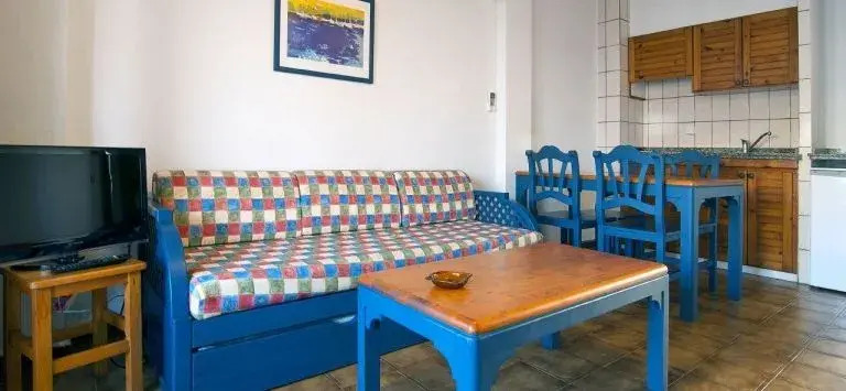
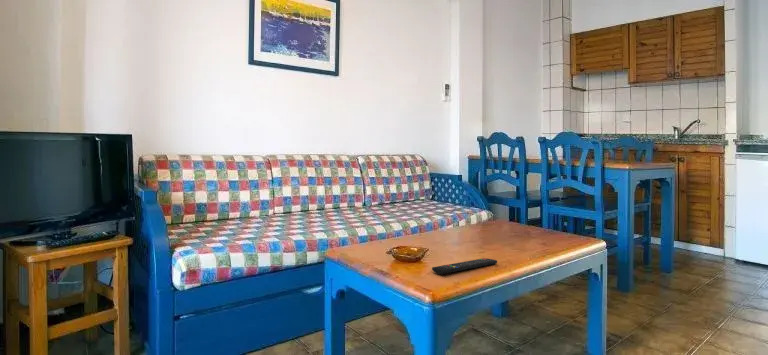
+ remote control [431,257,498,275]
